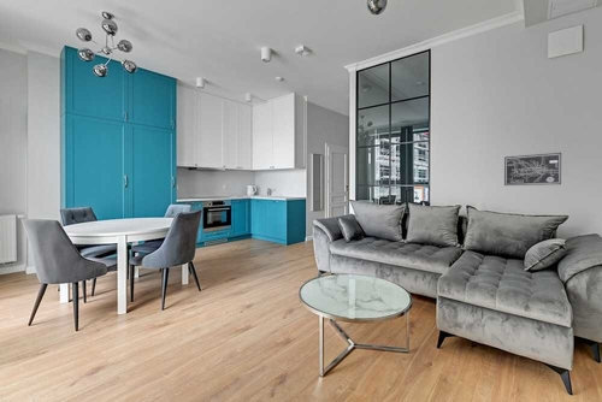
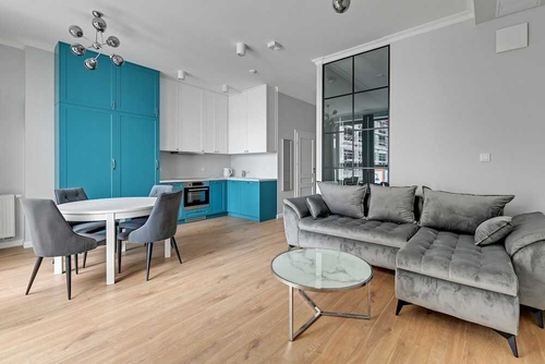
- wall art [503,152,562,187]
